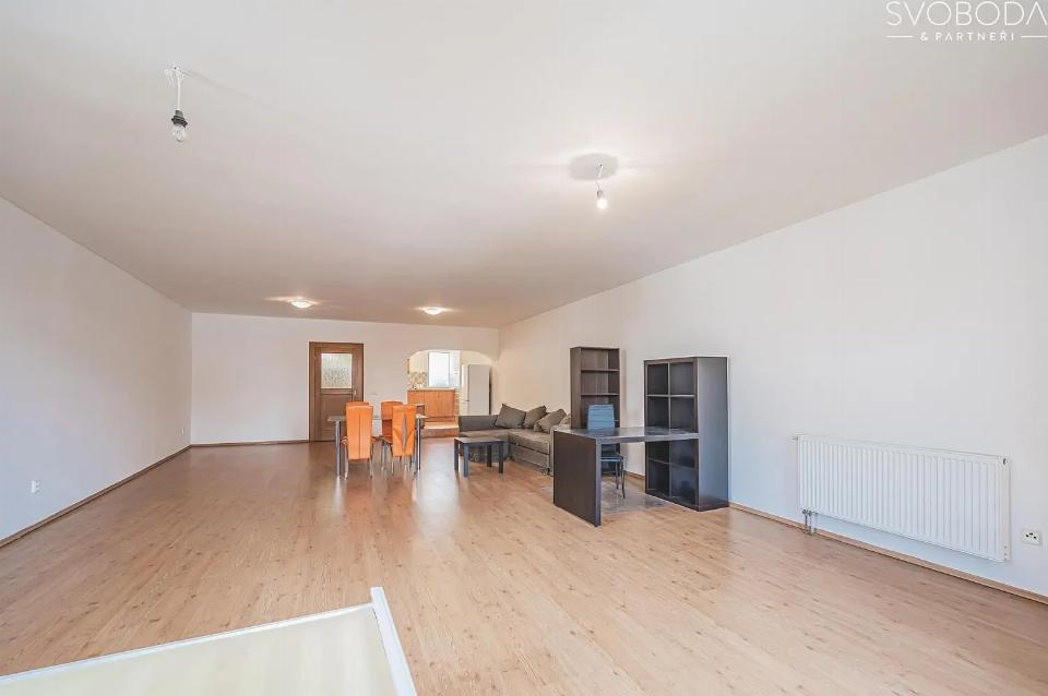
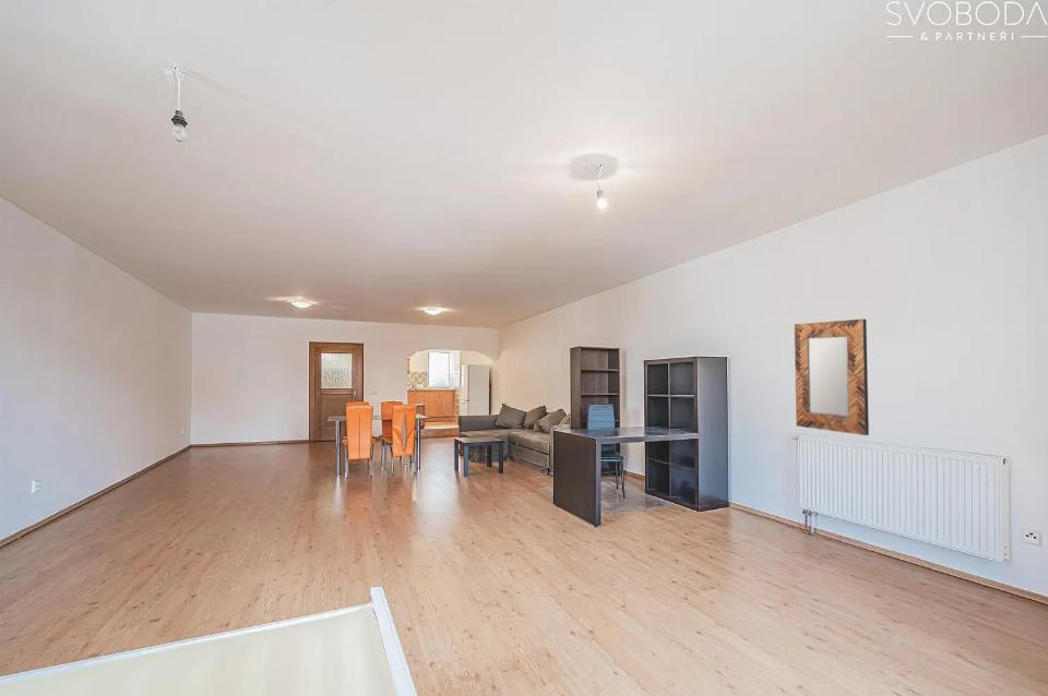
+ home mirror [794,317,870,436]
